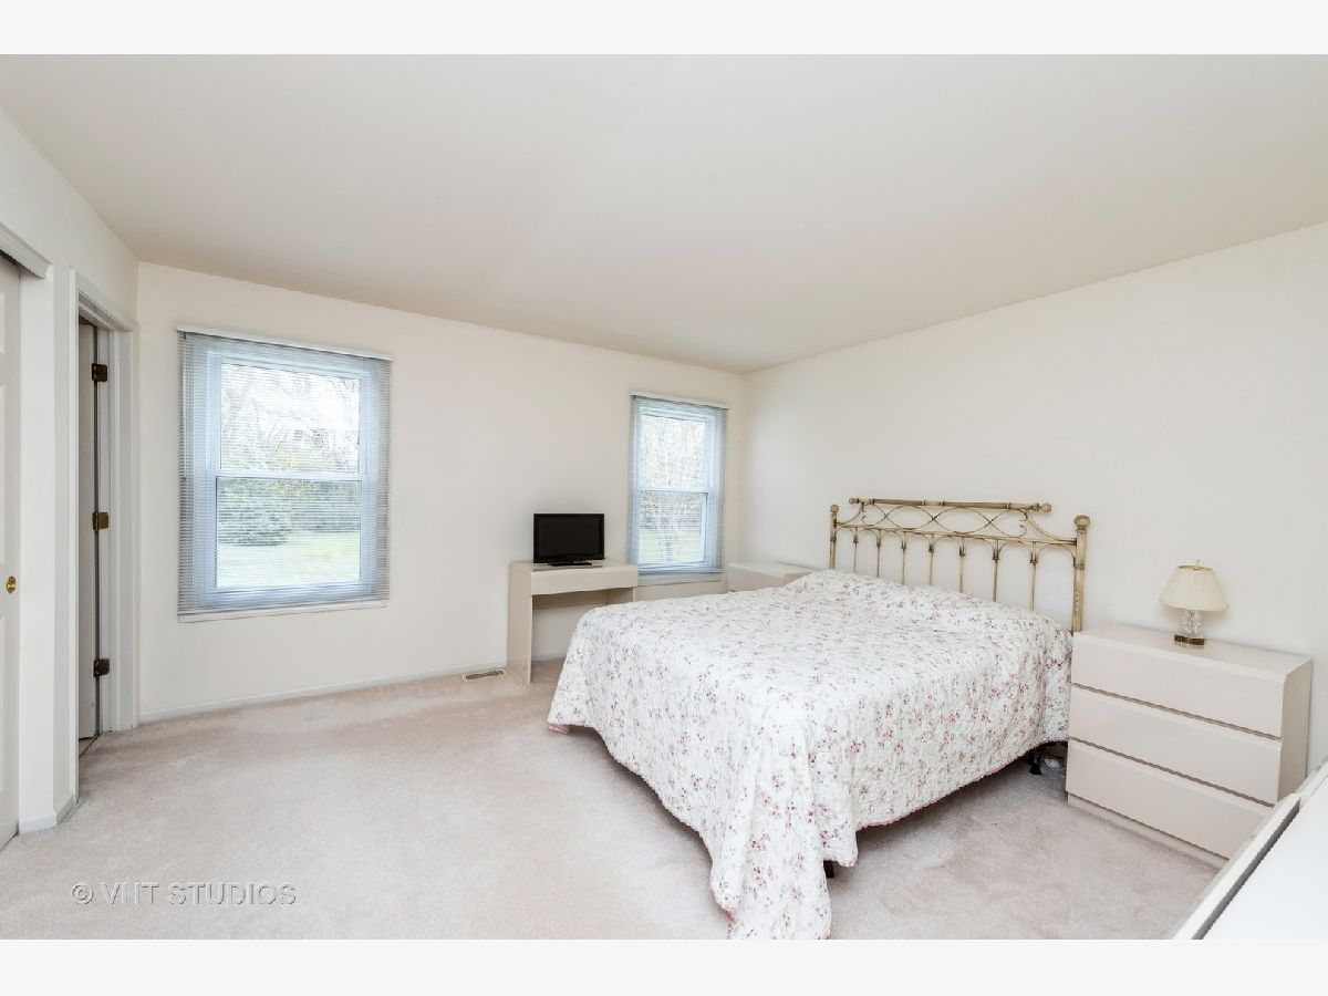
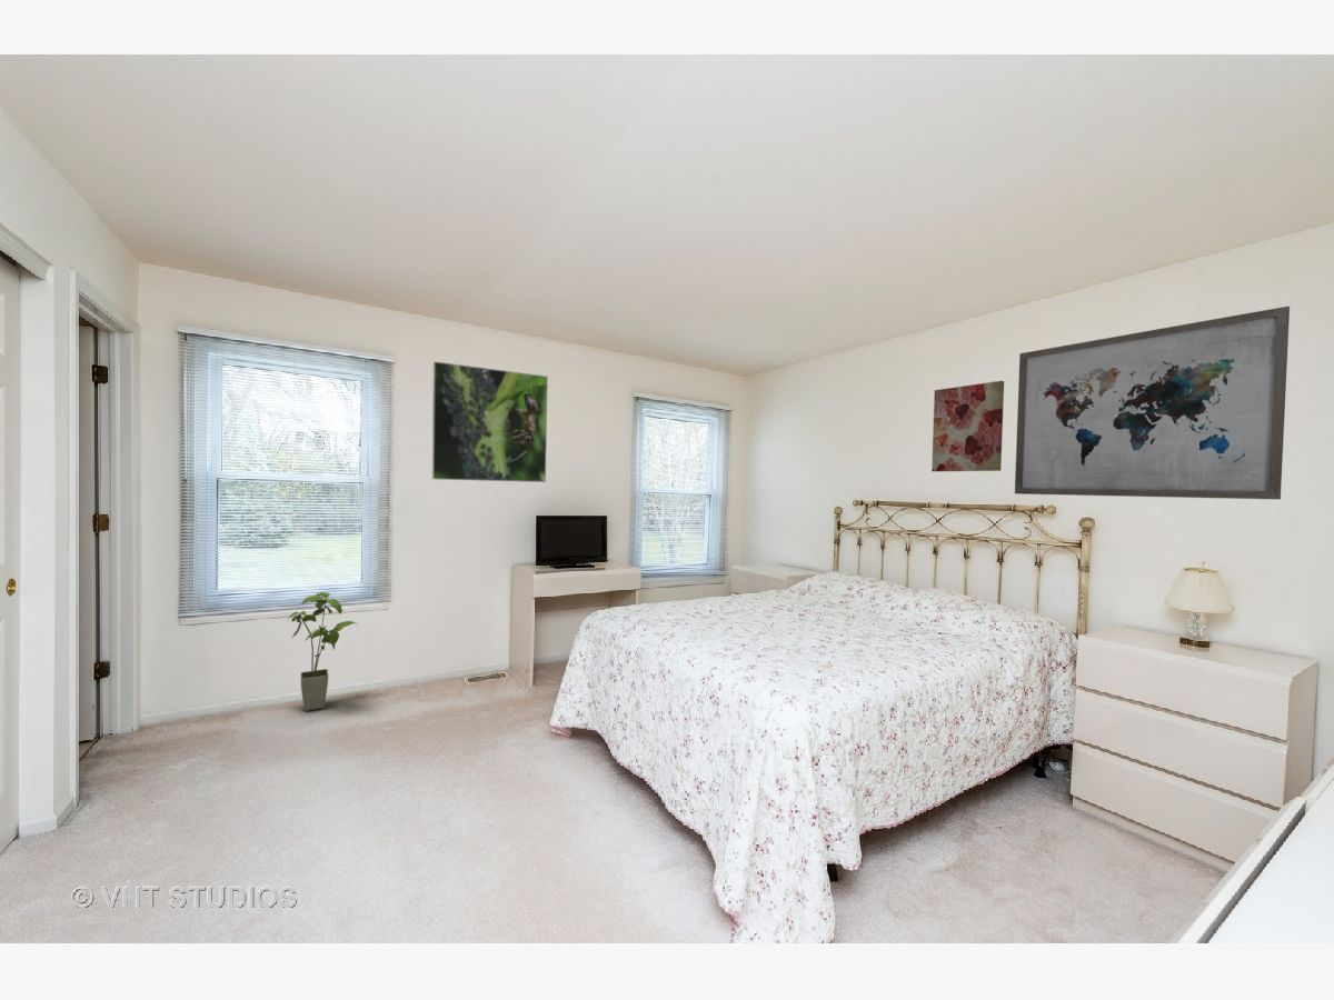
+ house plant [287,591,359,712]
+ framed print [430,360,549,483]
+ wall art [1014,306,1291,500]
+ wall art [930,380,1005,472]
